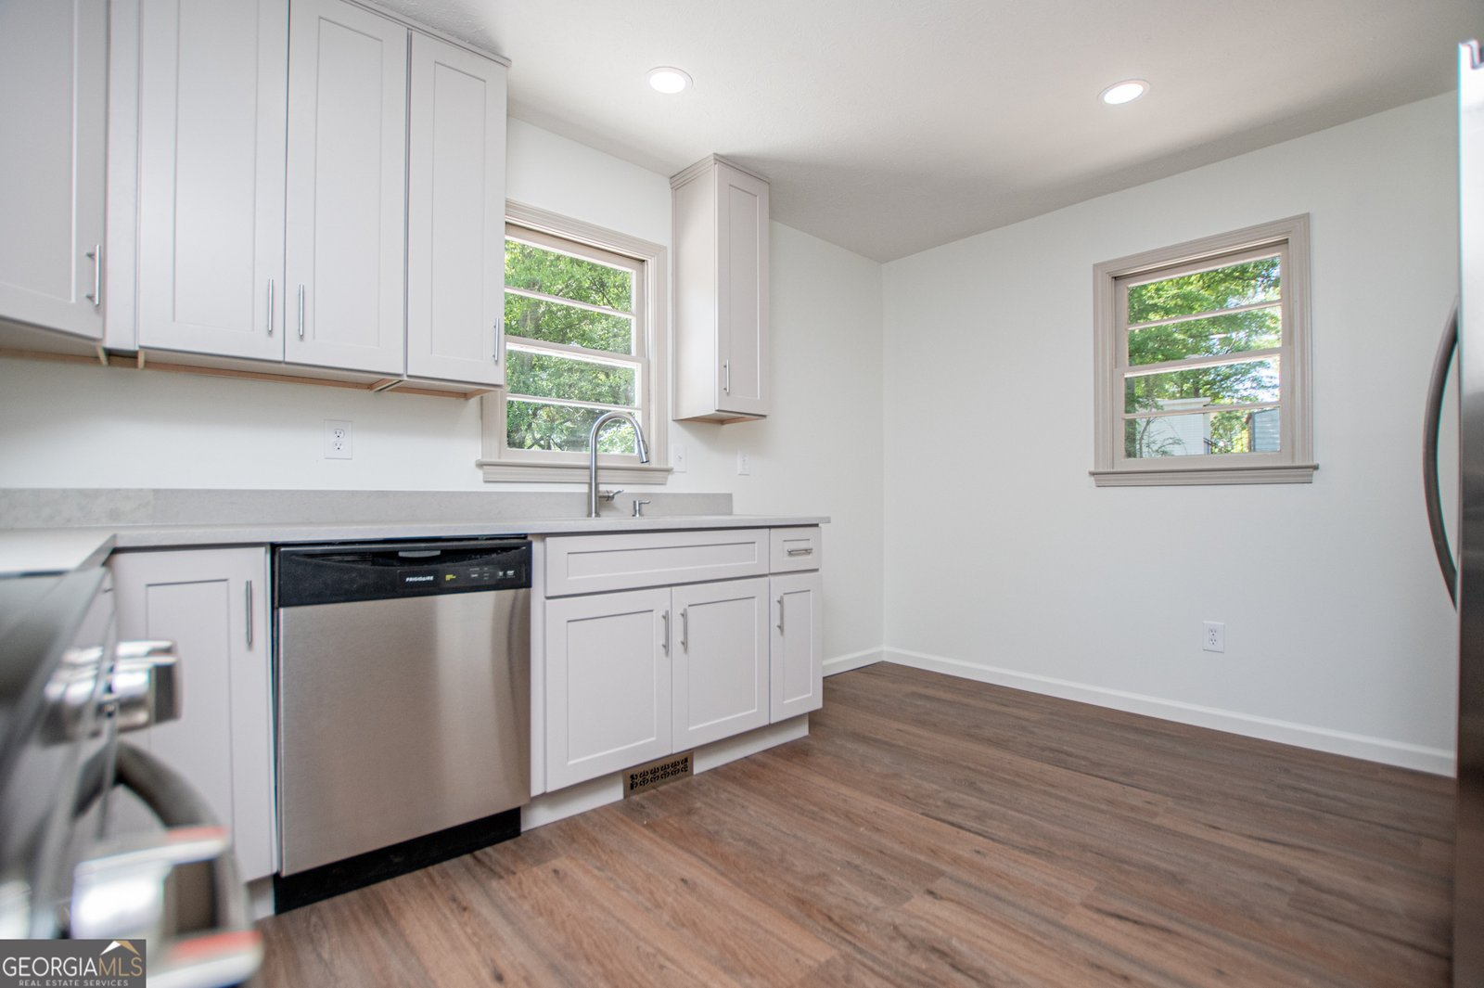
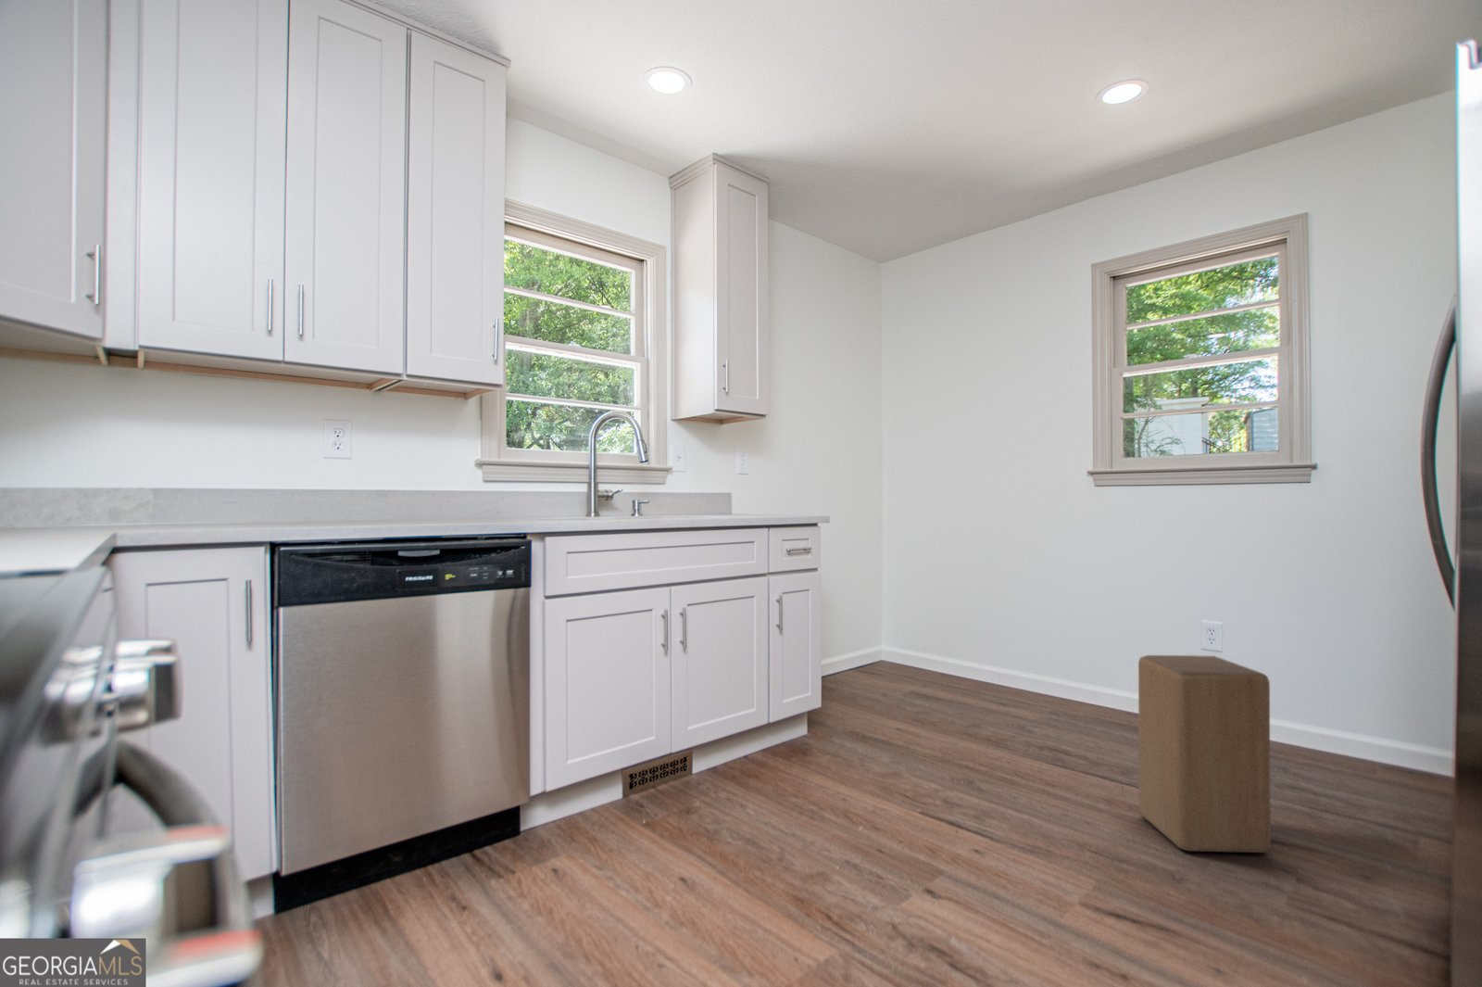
+ stool [1137,654,1272,854]
